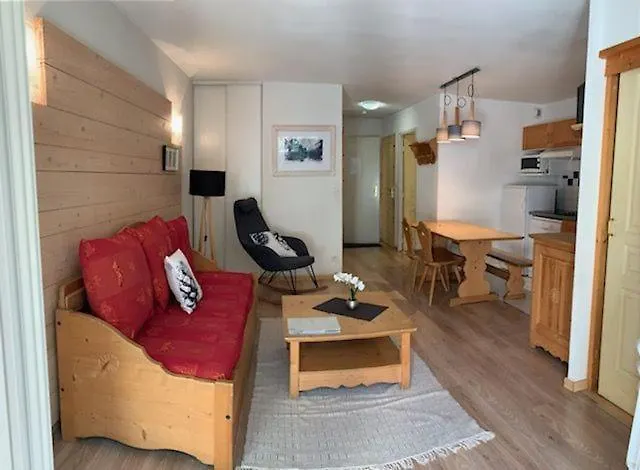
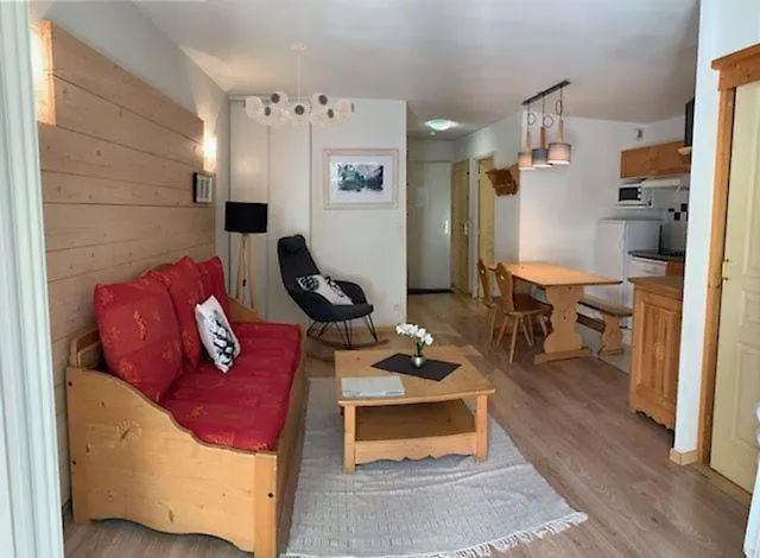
+ chandelier [242,42,355,132]
